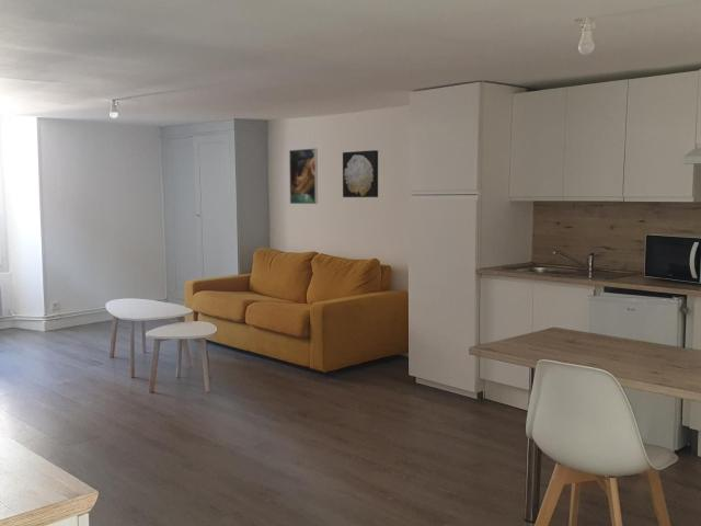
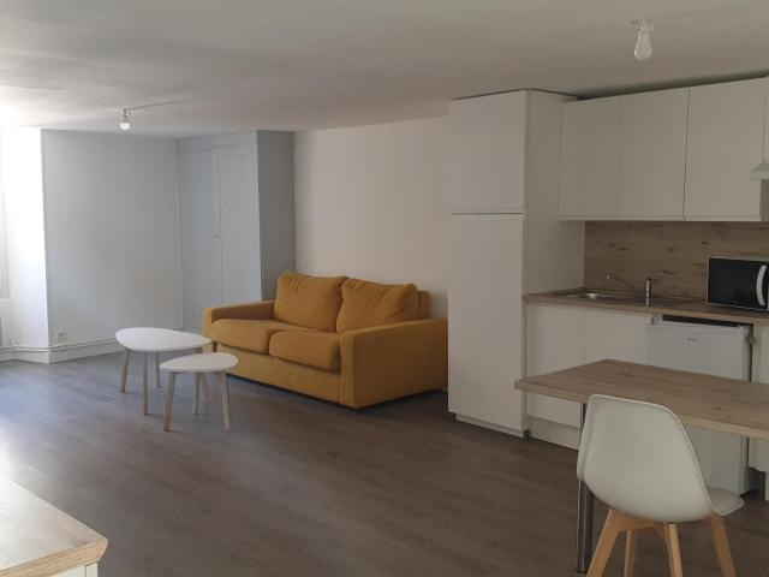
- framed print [288,147,319,205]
- wall art [342,149,379,198]
